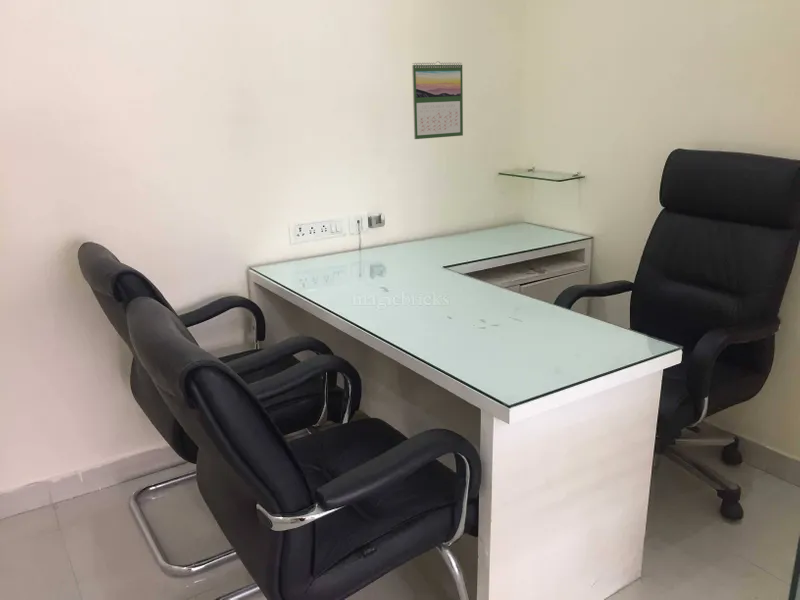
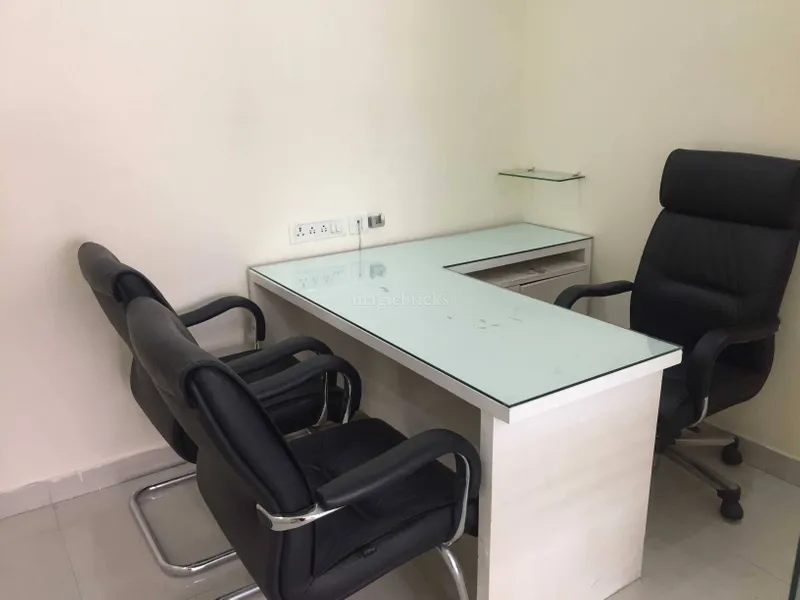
- calendar [411,60,464,140]
